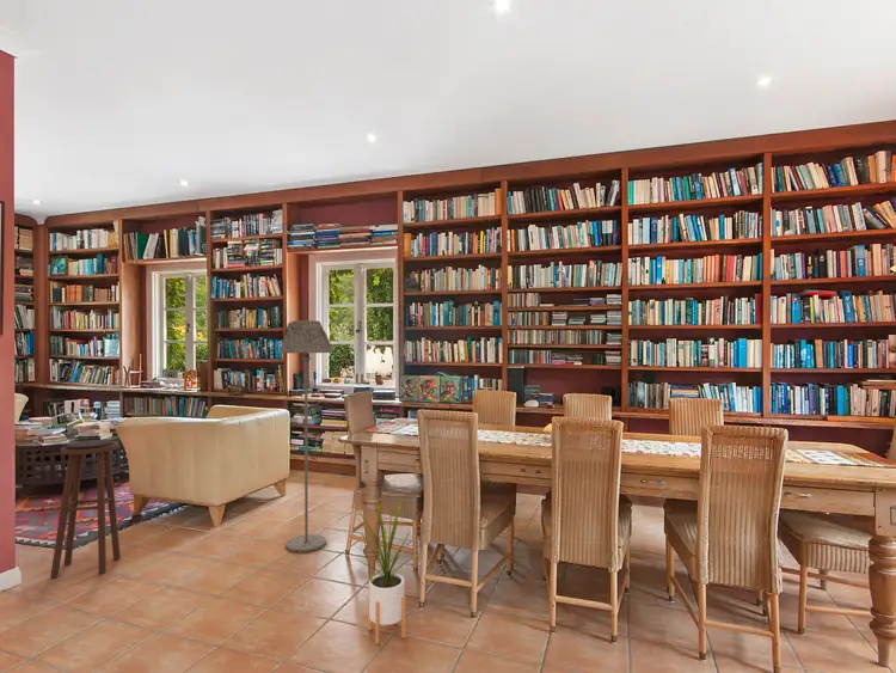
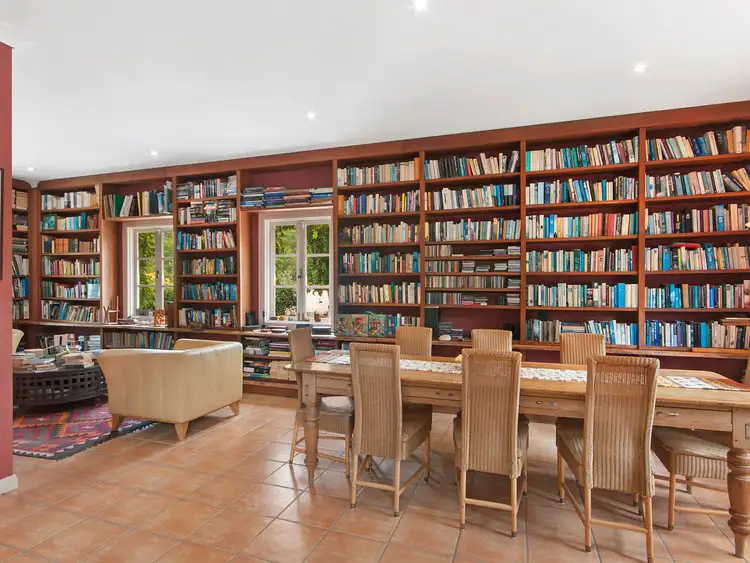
- stool [49,439,122,579]
- floor lamp [278,319,333,553]
- house plant [352,492,423,646]
